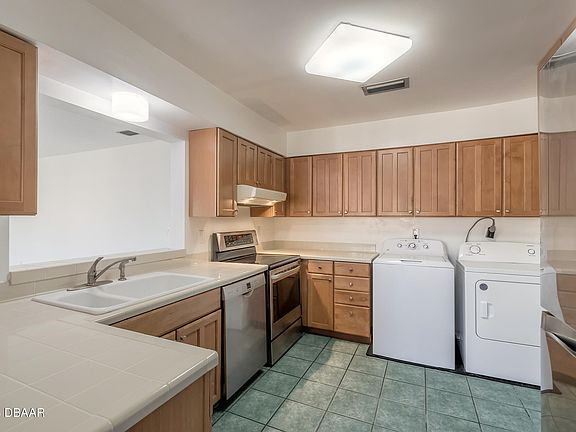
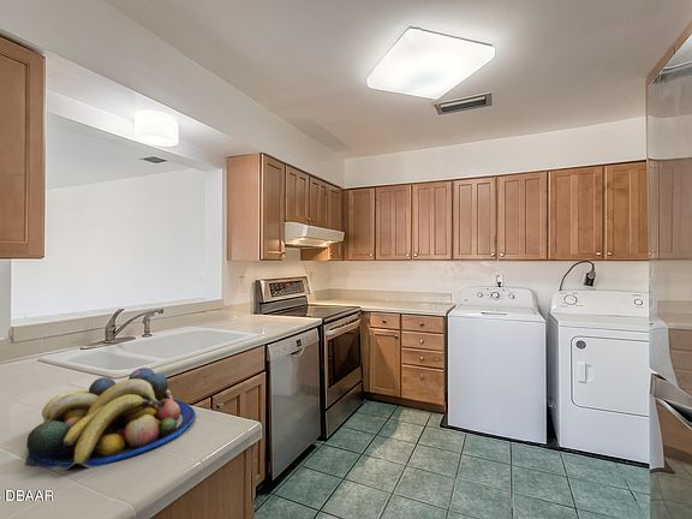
+ fruit bowl [24,366,196,472]
